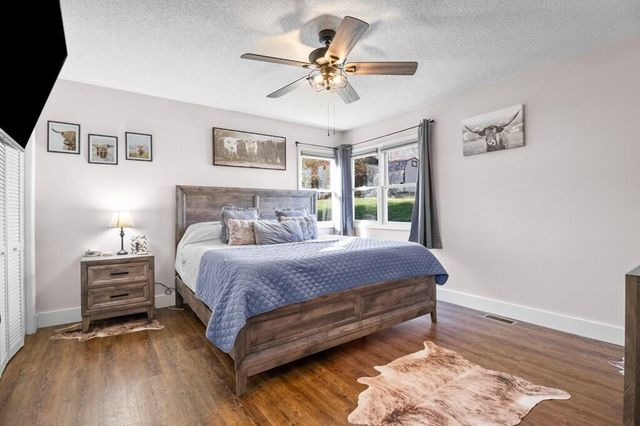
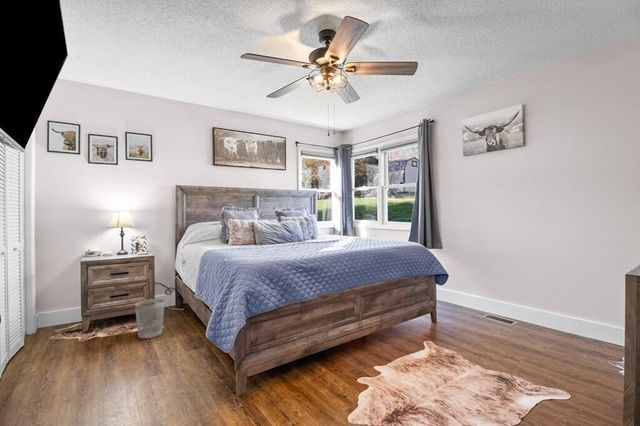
+ wastebasket [134,298,166,339]
